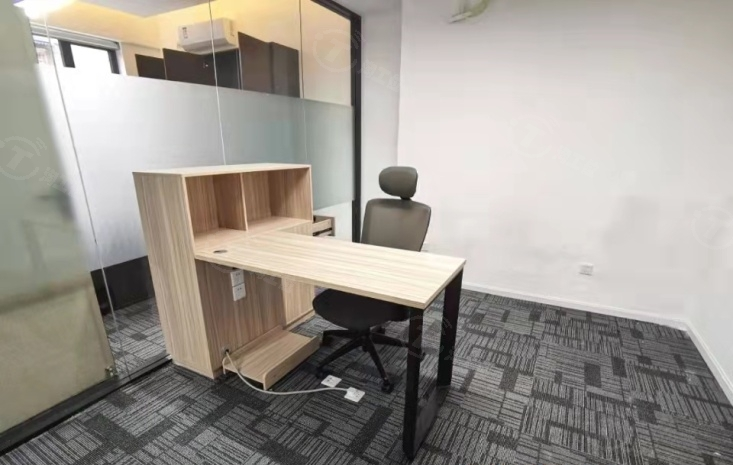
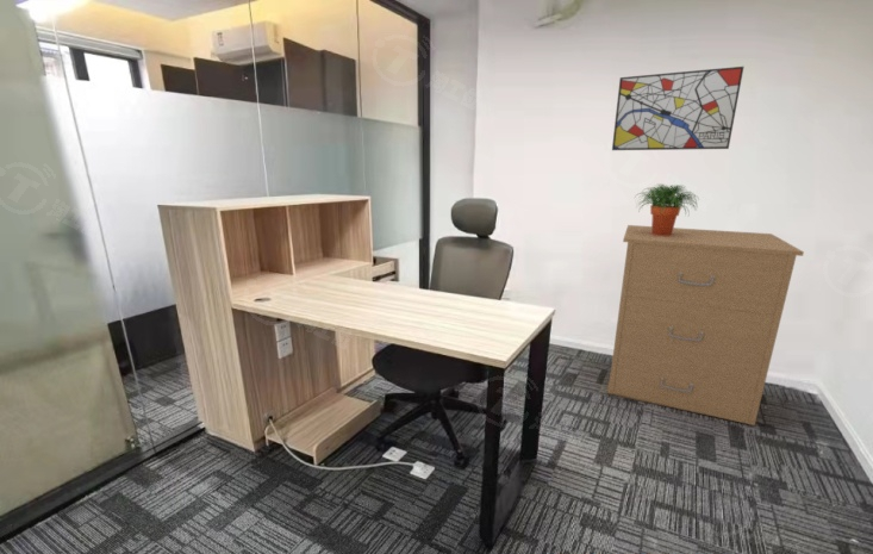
+ potted plant [634,182,699,236]
+ wall art [611,66,744,151]
+ filing cabinet [606,224,805,427]
